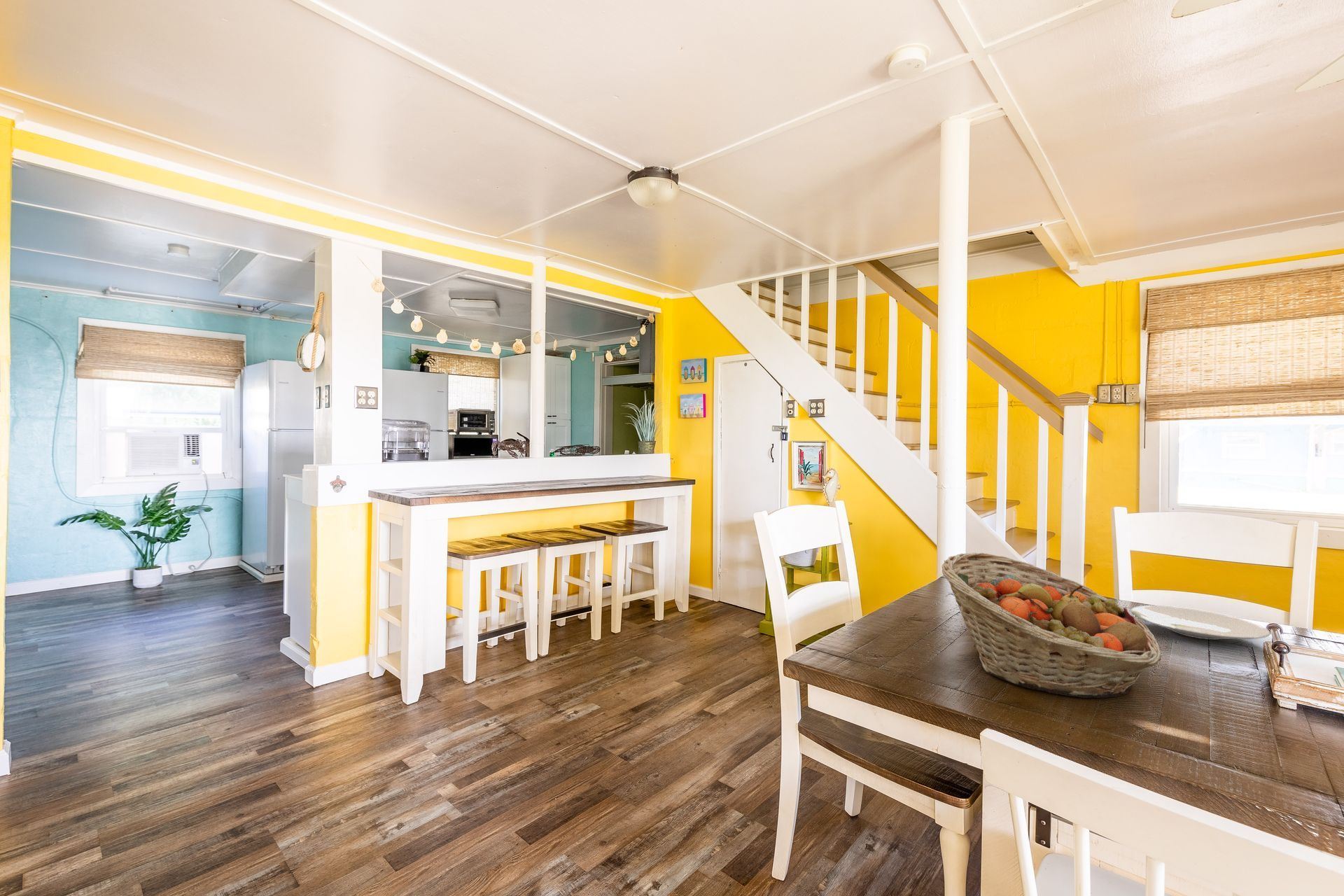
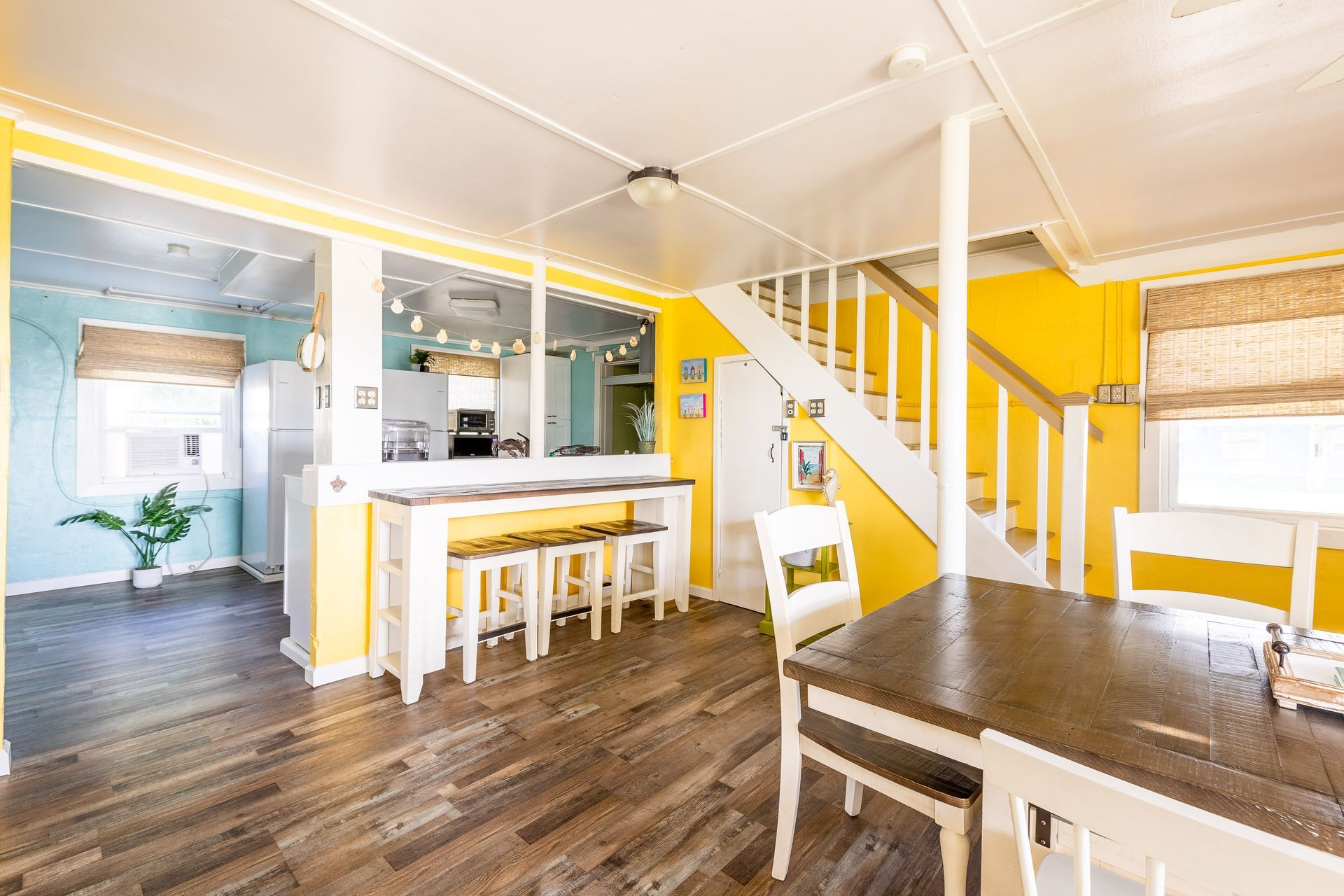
- fruit basket [942,552,1162,699]
- plate [1130,605,1271,640]
